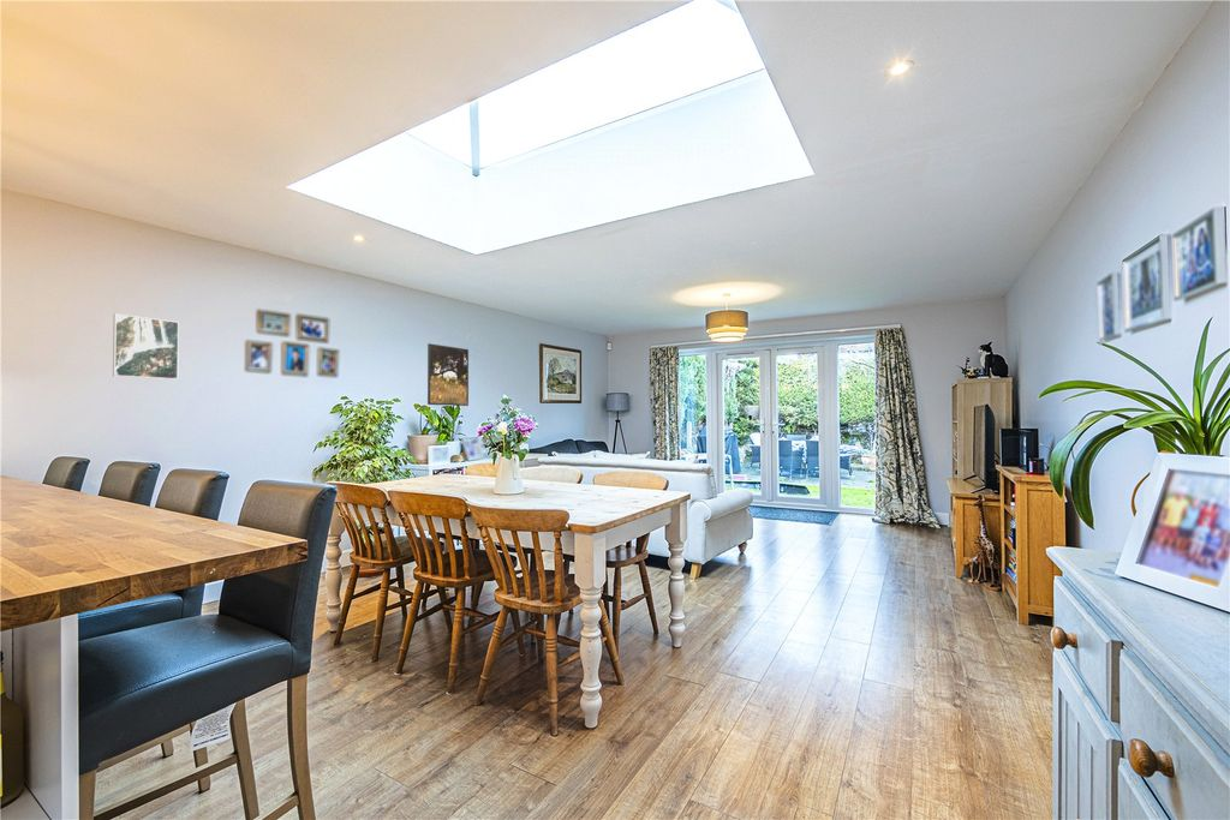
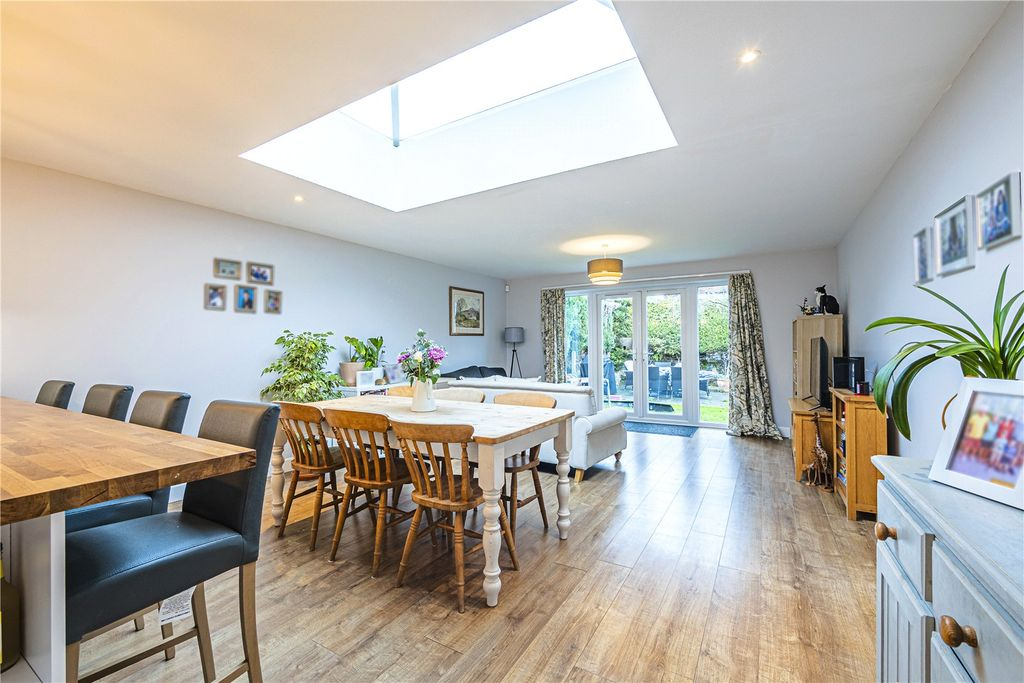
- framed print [426,342,470,407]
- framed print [112,312,180,381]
